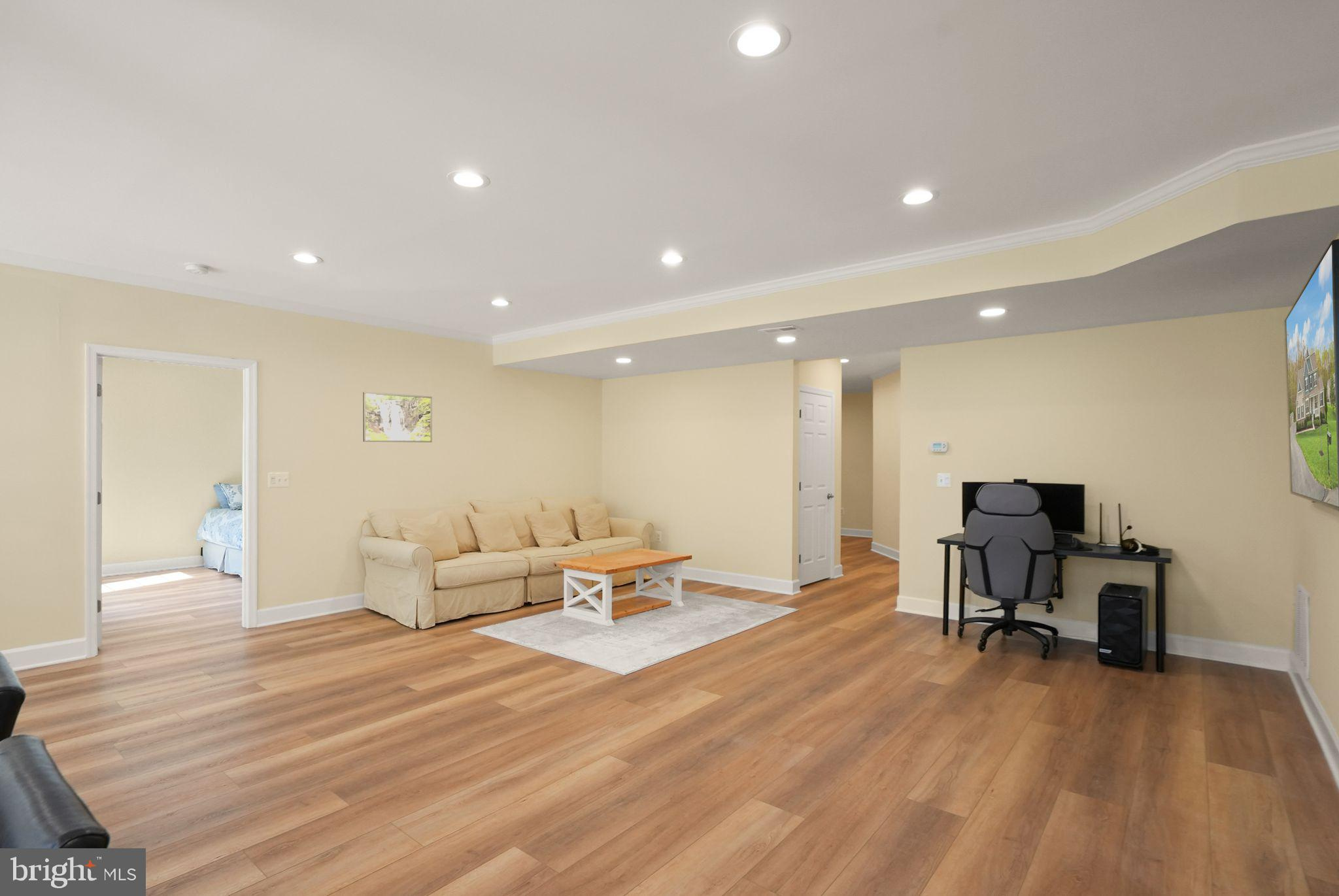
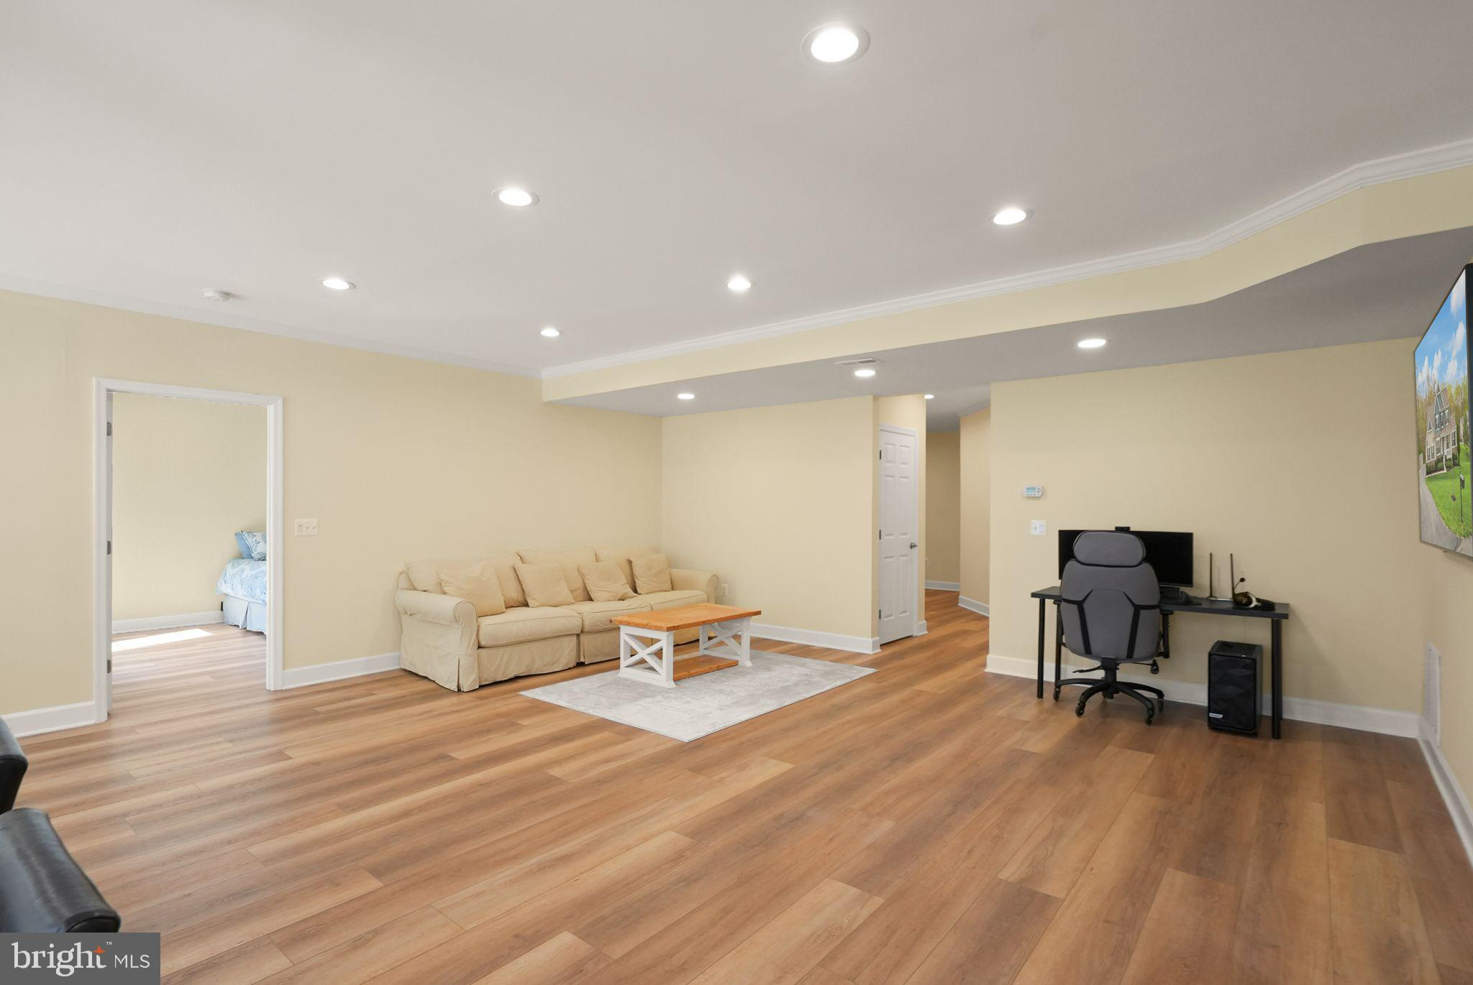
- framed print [362,391,433,443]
